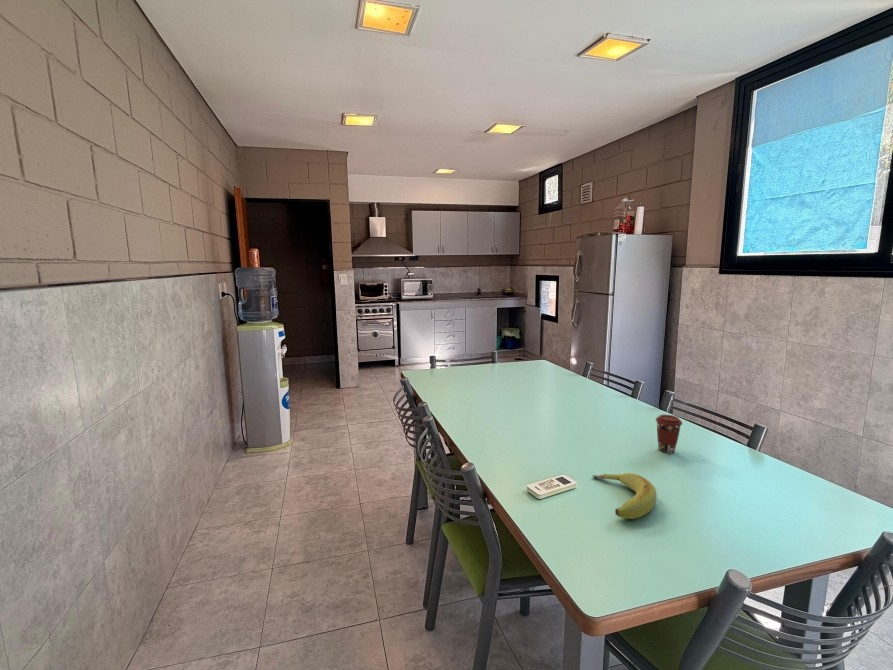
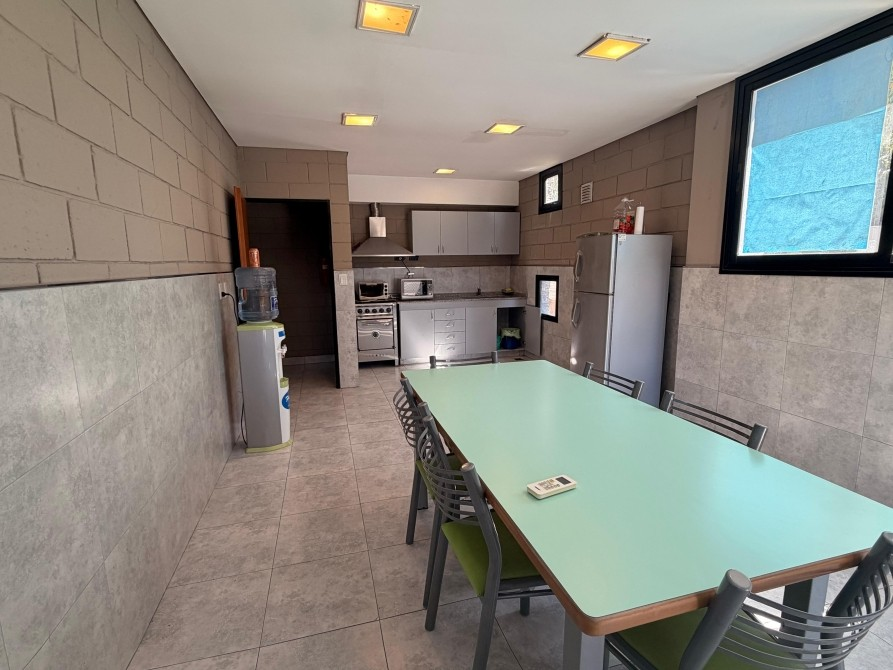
- banana [592,472,658,520]
- coffee cup [655,414,683,454]
